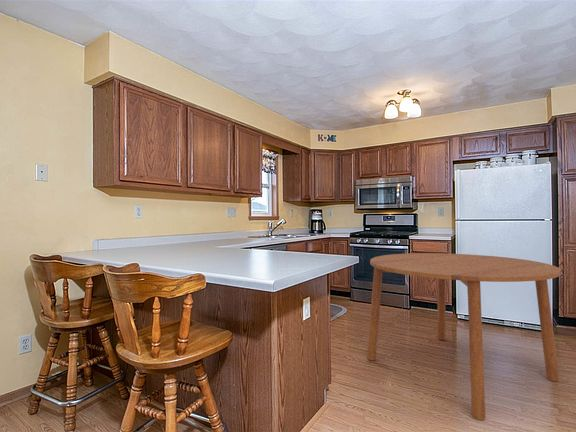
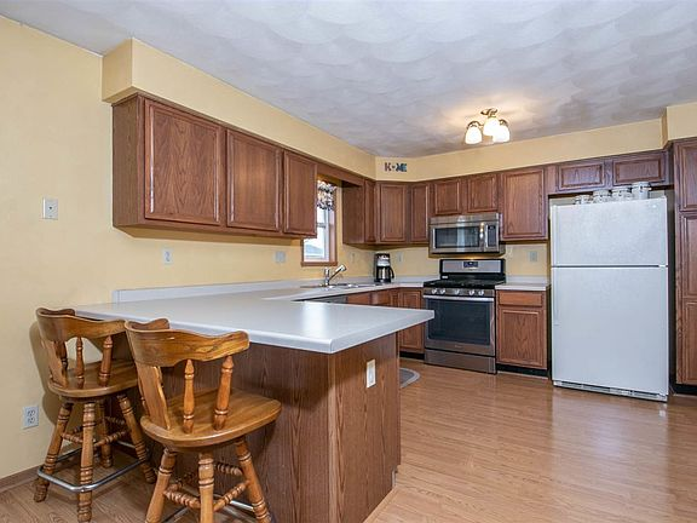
- dining table [366,252,562,421]
